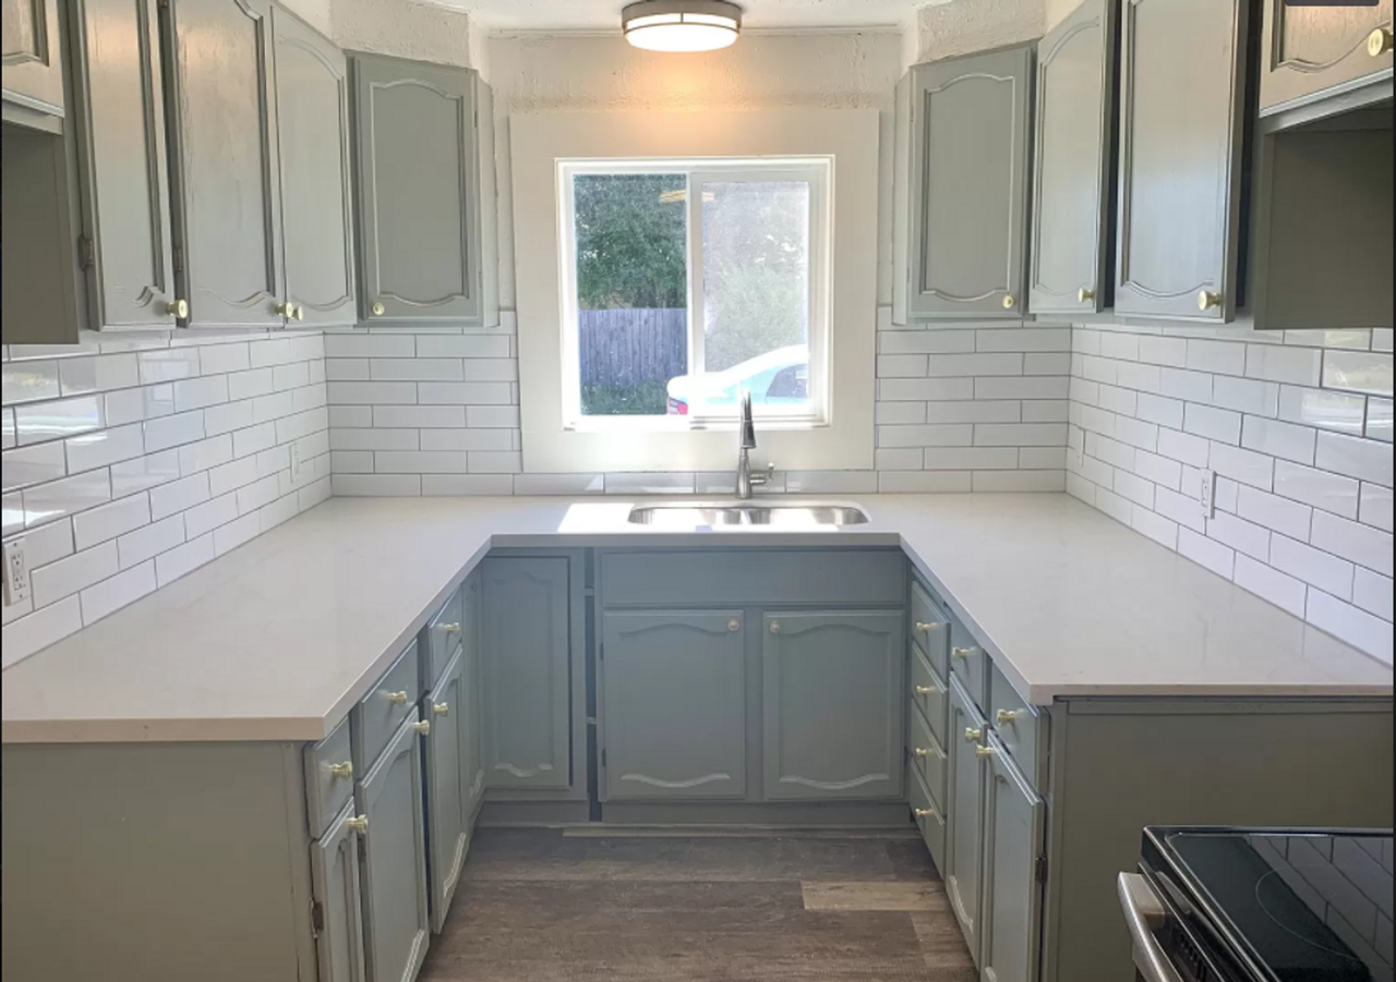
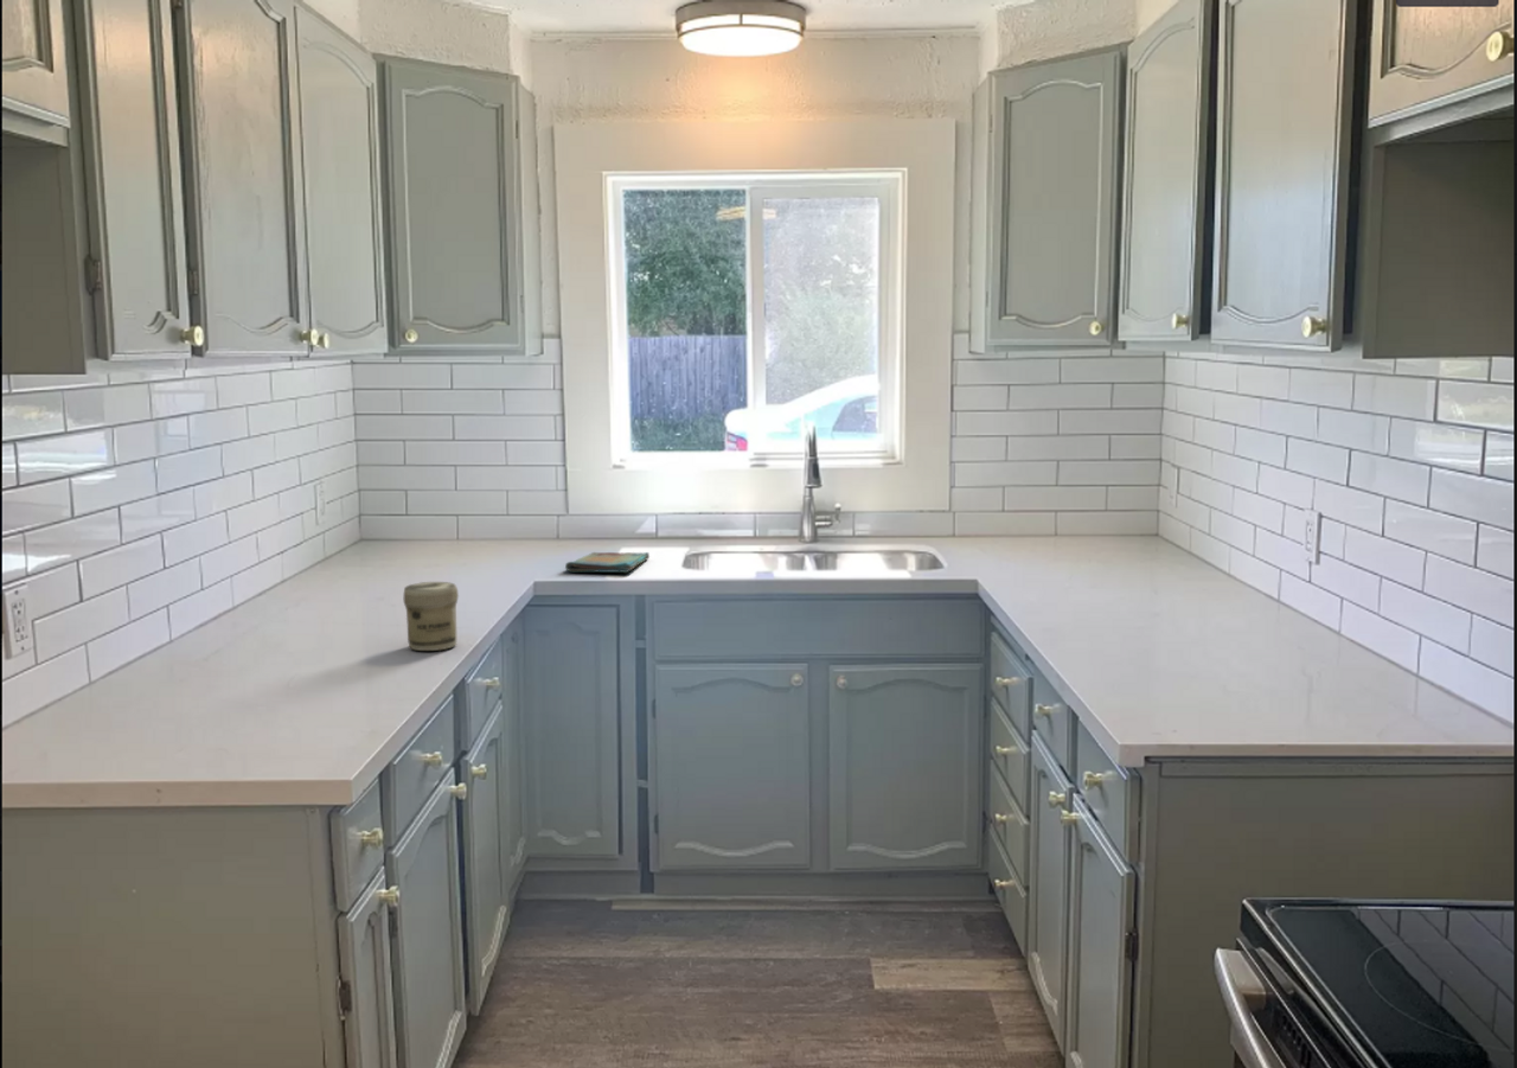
+ dish towel [564,551,651,574]
+ jar [403,581,460,652]
